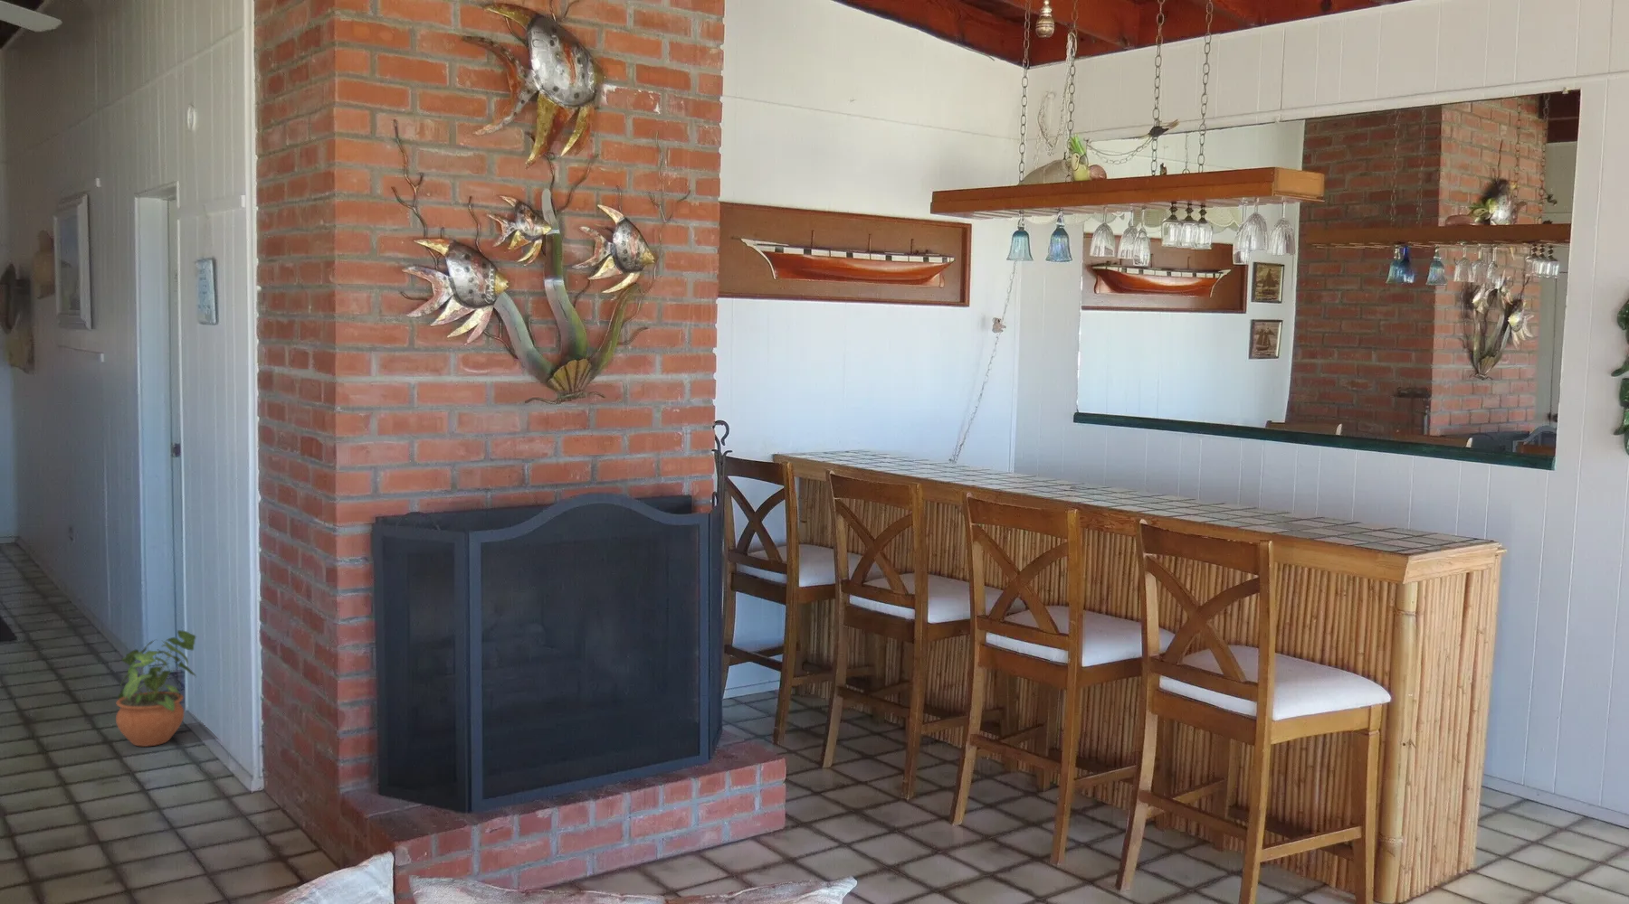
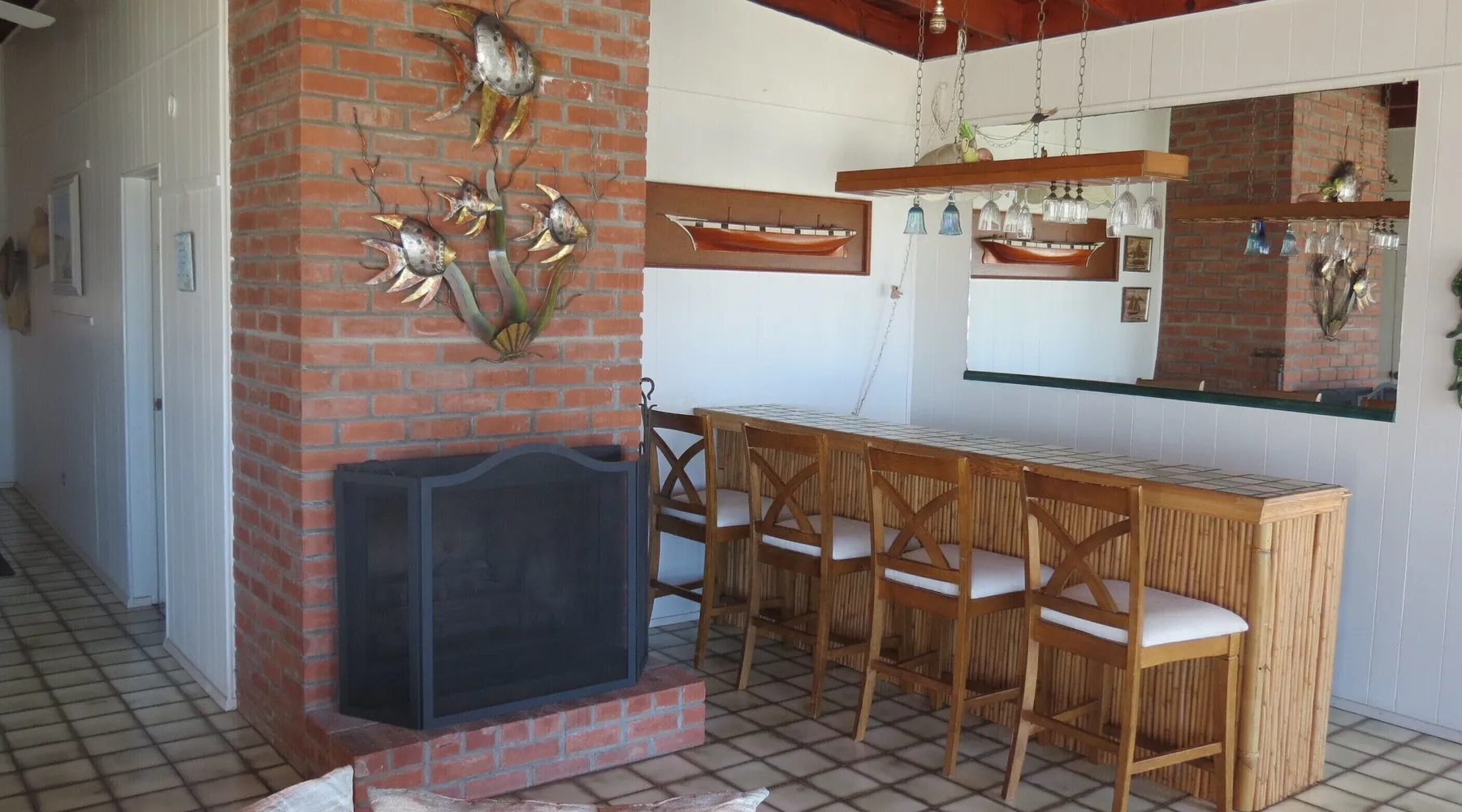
- potted plant [115,629,197,748]
